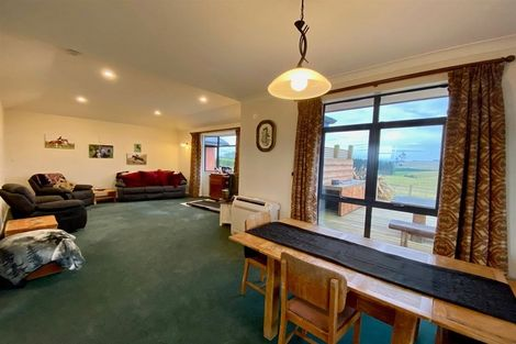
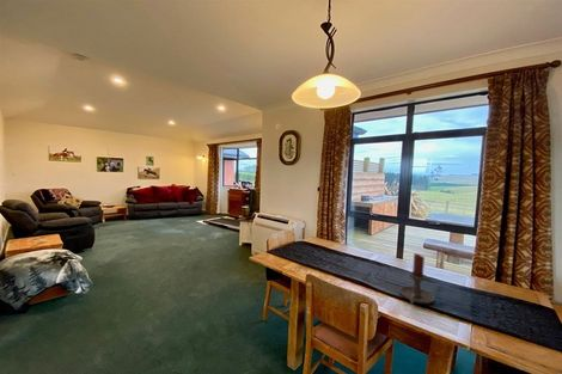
+ candle holder [398,252,436,305]
